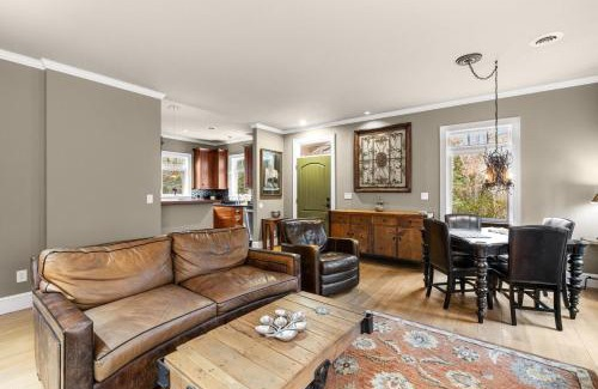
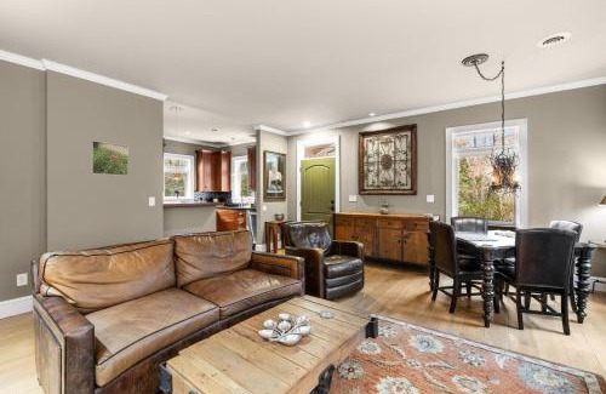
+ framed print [90,139,130,177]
